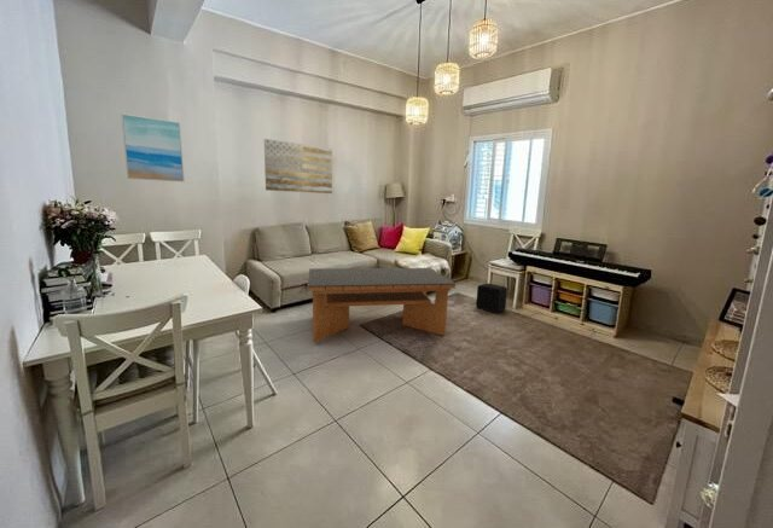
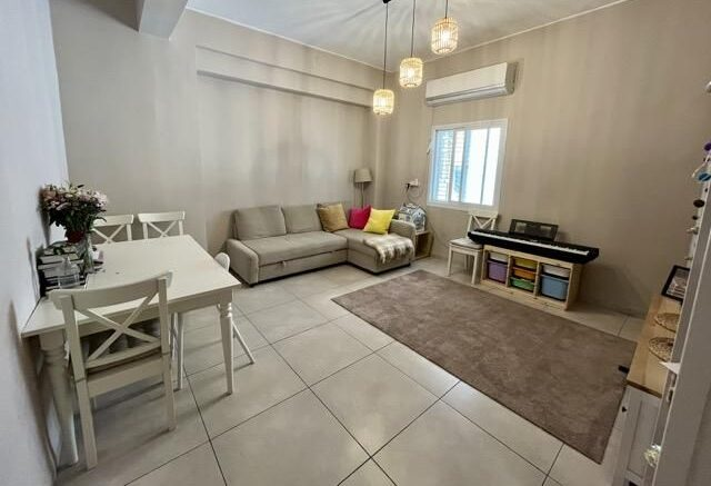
- wall art [263,138,333,195]
- coffee table [307,267,457,343]
- wall art [120,112,186,182]
- air purifier [475,282,508,314]
